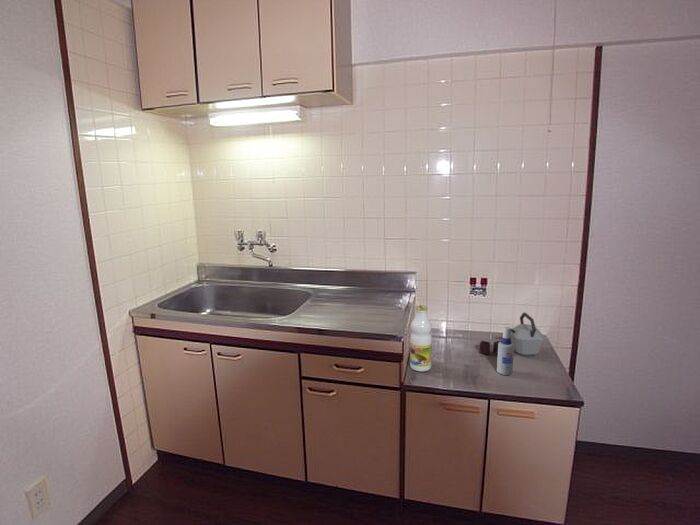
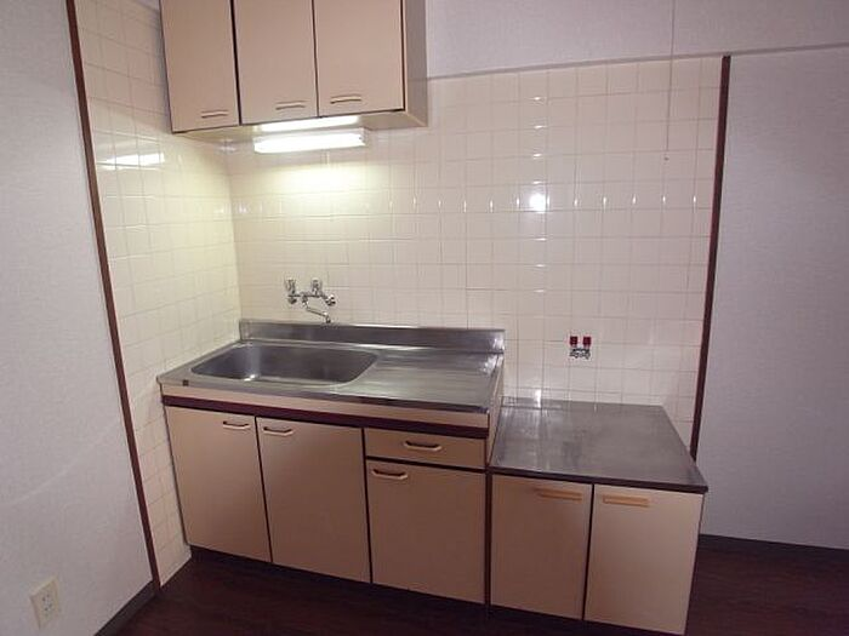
- spray bottle [496,326,515,376]
- bottle [409,304,433,372]
- kettle [479,312,547,356]
